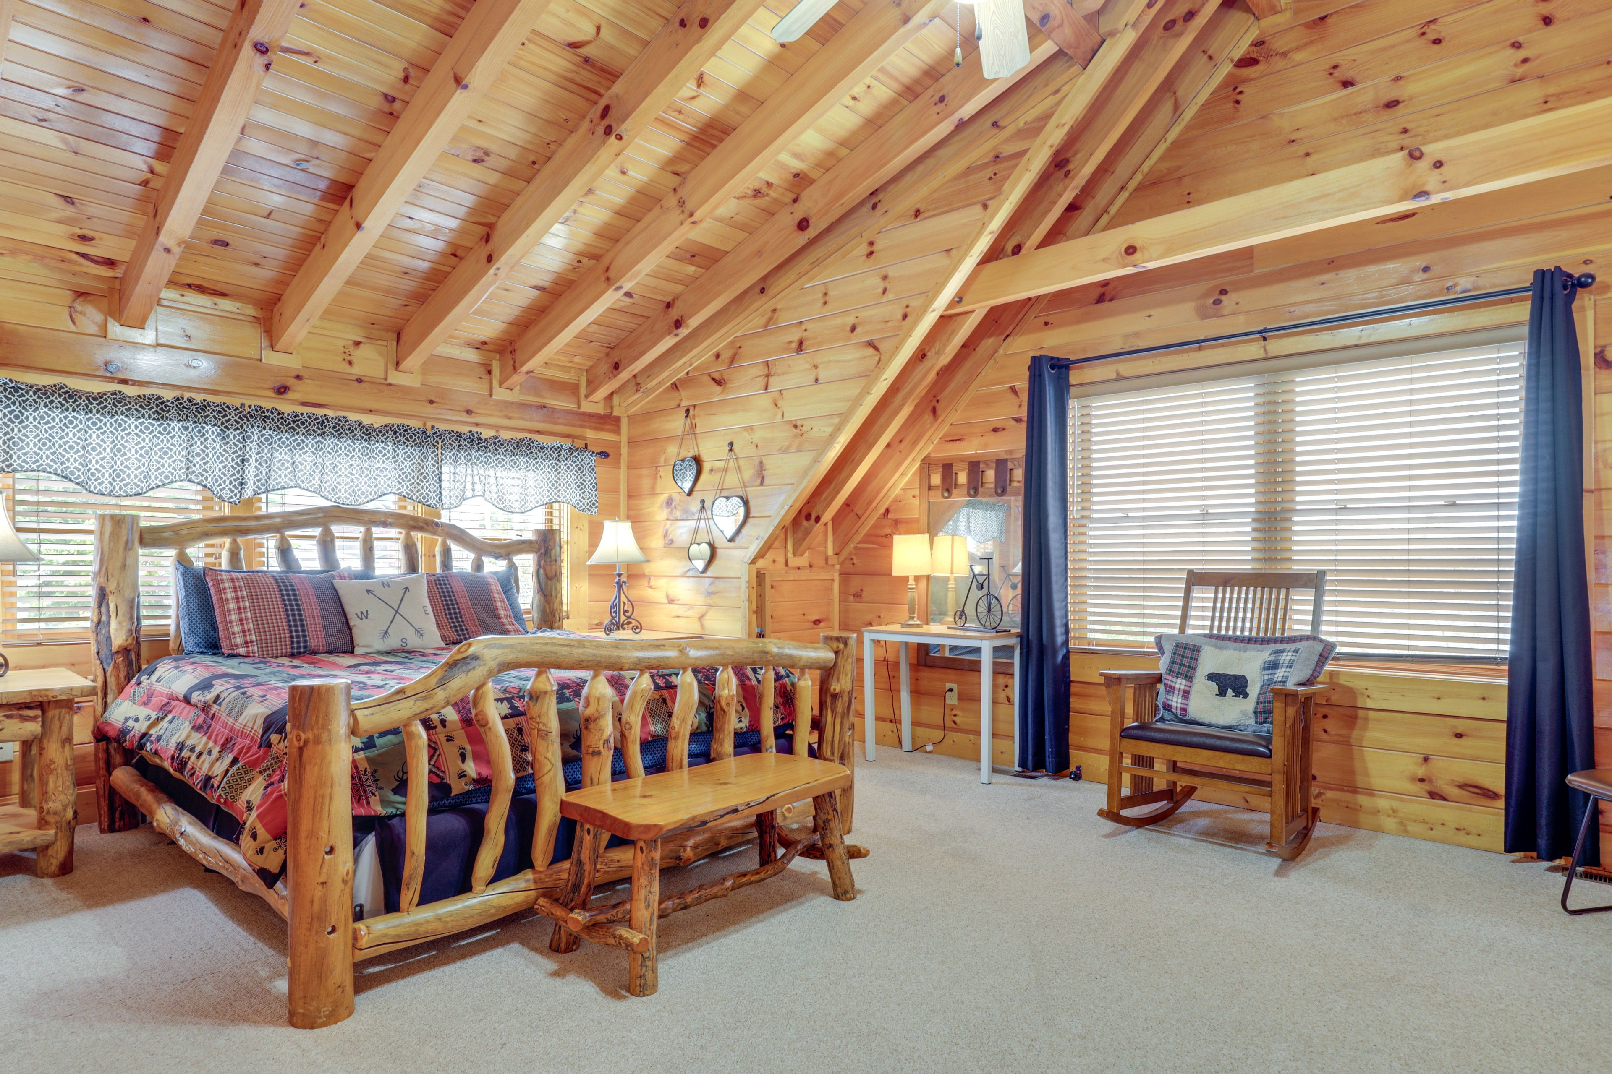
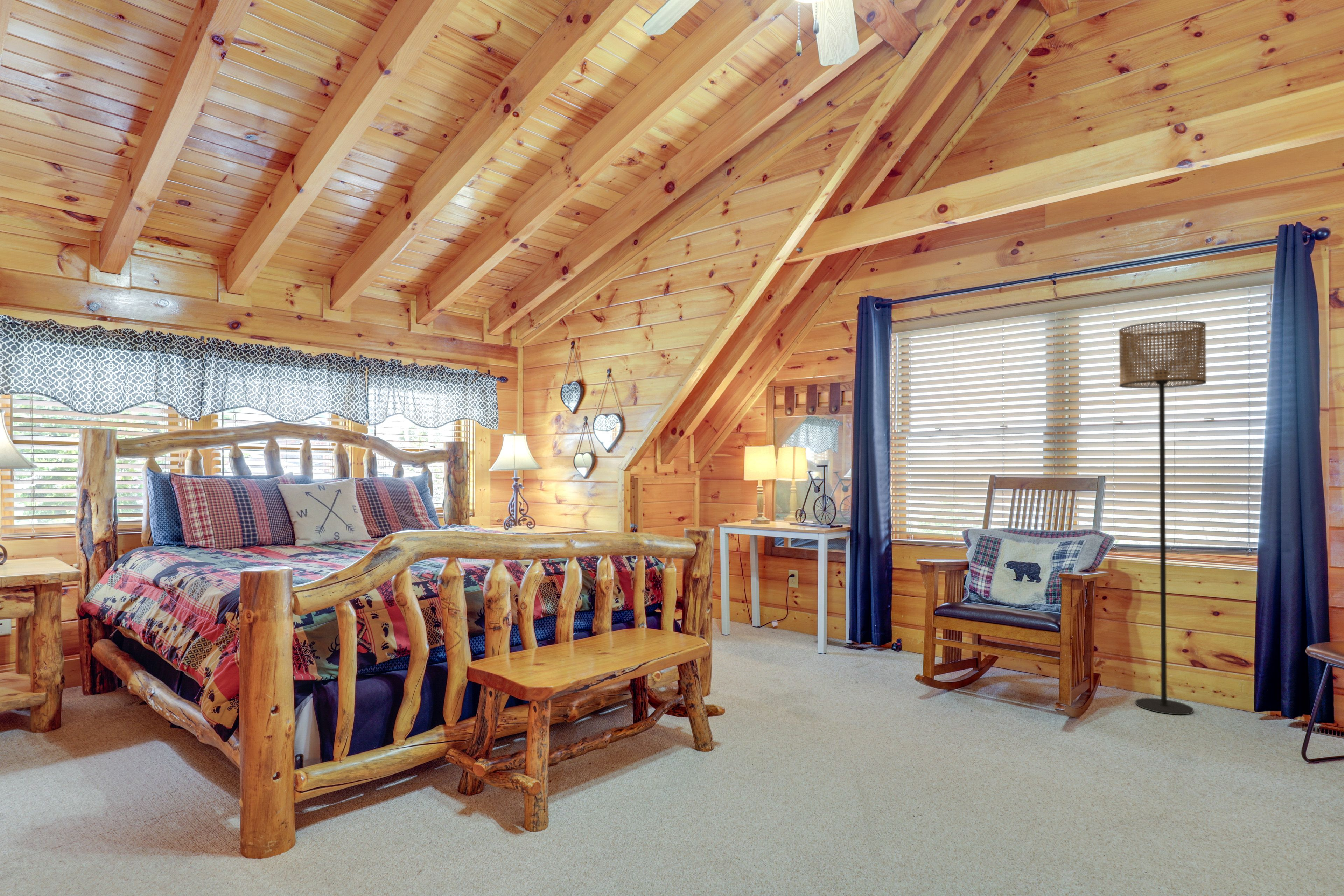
+ floor lamp [1119,320,1207,715]
